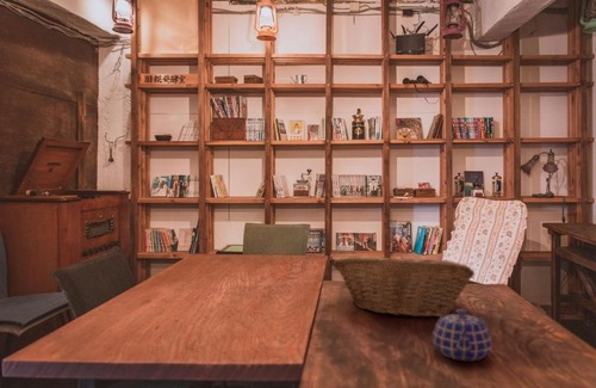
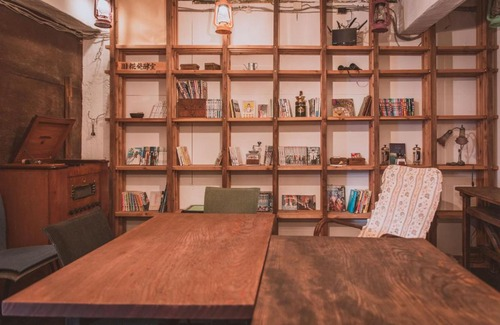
- fruit basket [333,254,476,318]
- teapot [430,308,493,362]
